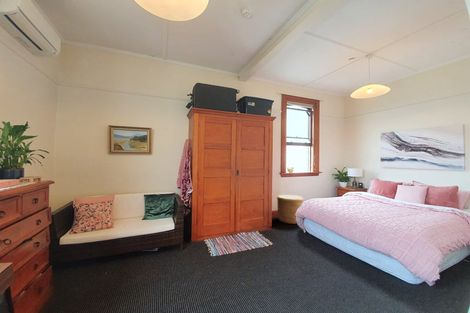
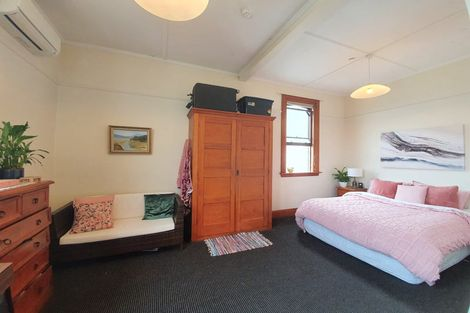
- basket [276,194,304,225]
